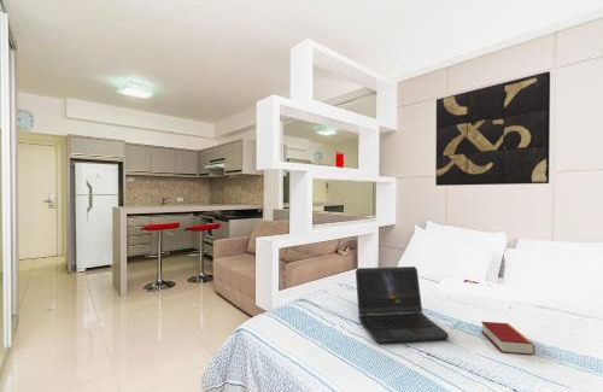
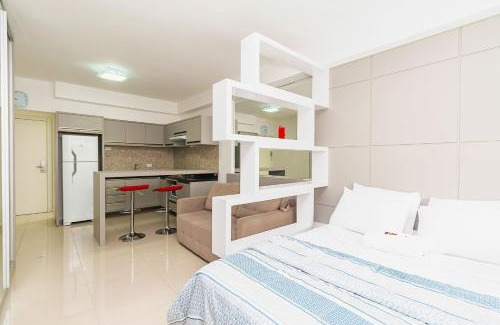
- wall art [434,70,551,187]
- laptop computer [355,265,450,345]
- book [480,321,535,356]
